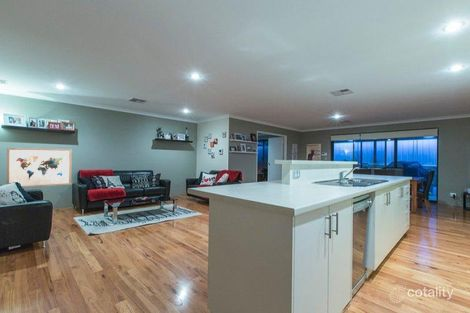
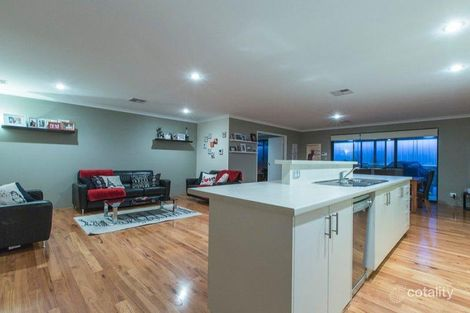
- wall art [6,147,73,188]
